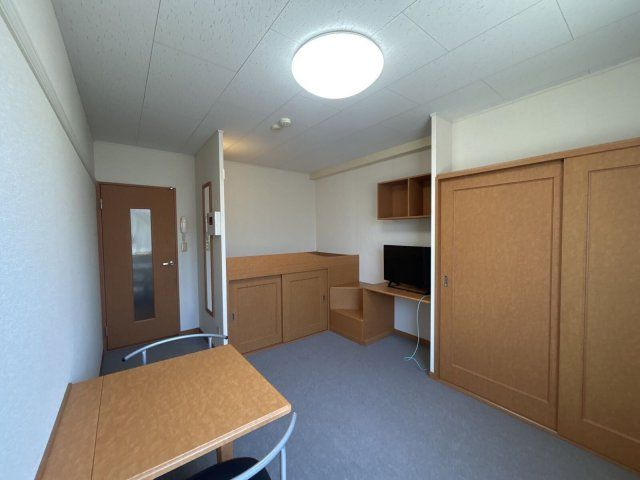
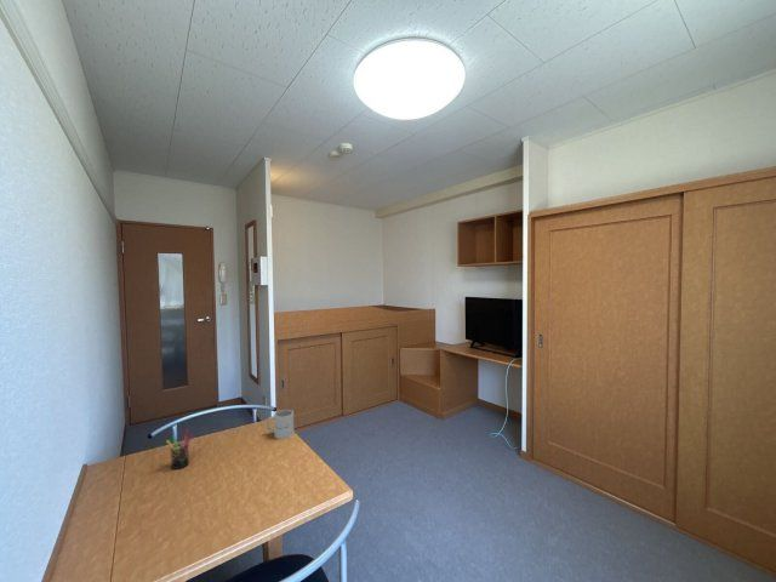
+ pen holder [166,429,194,470]
+ mug [266,409,295,440]
